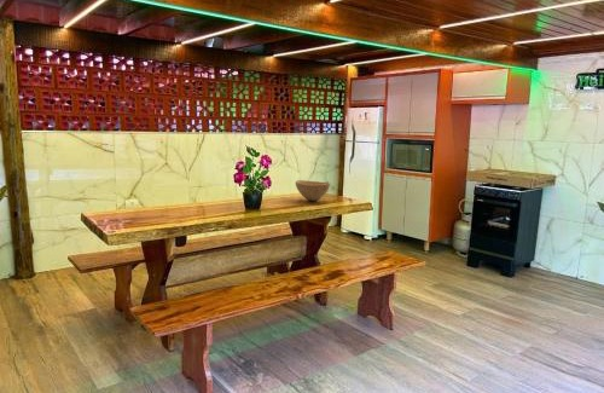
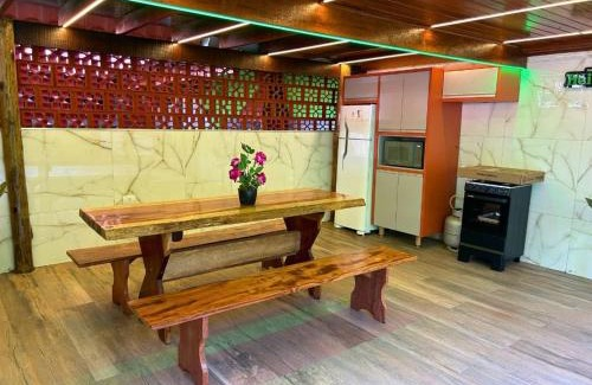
- bowl [295,179,331,202]
